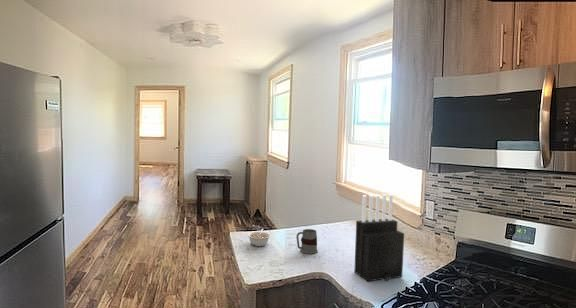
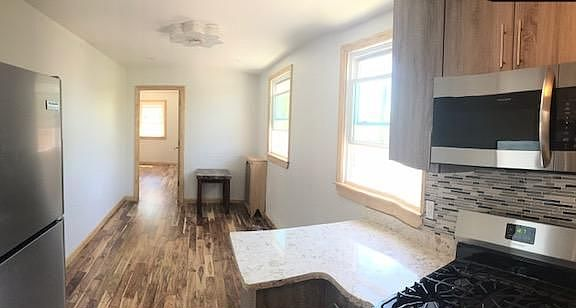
- legume [246,227,272,247]
- knife block [353,193,405,282]
- mug [296,228,319,255]
